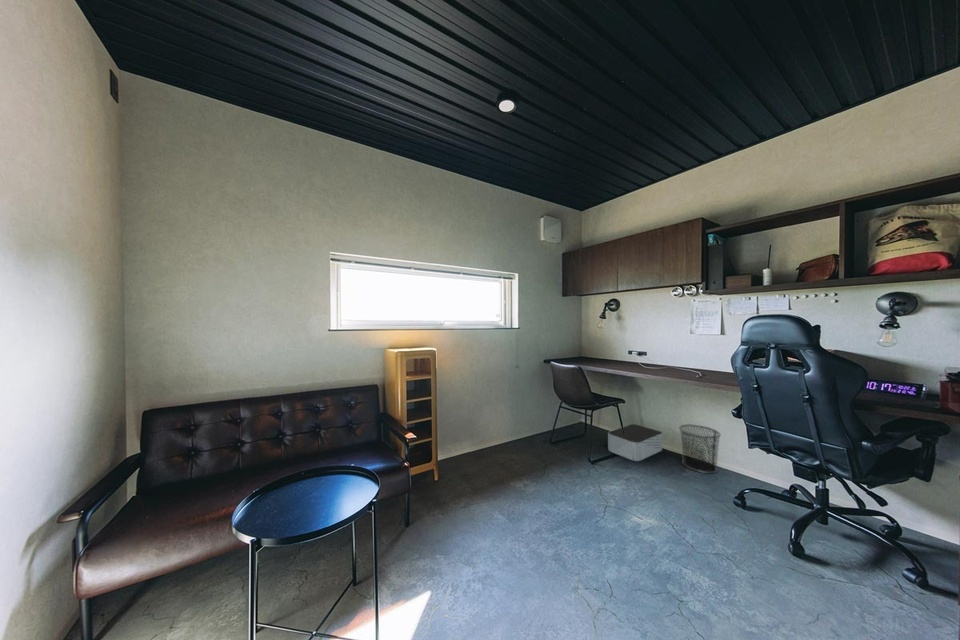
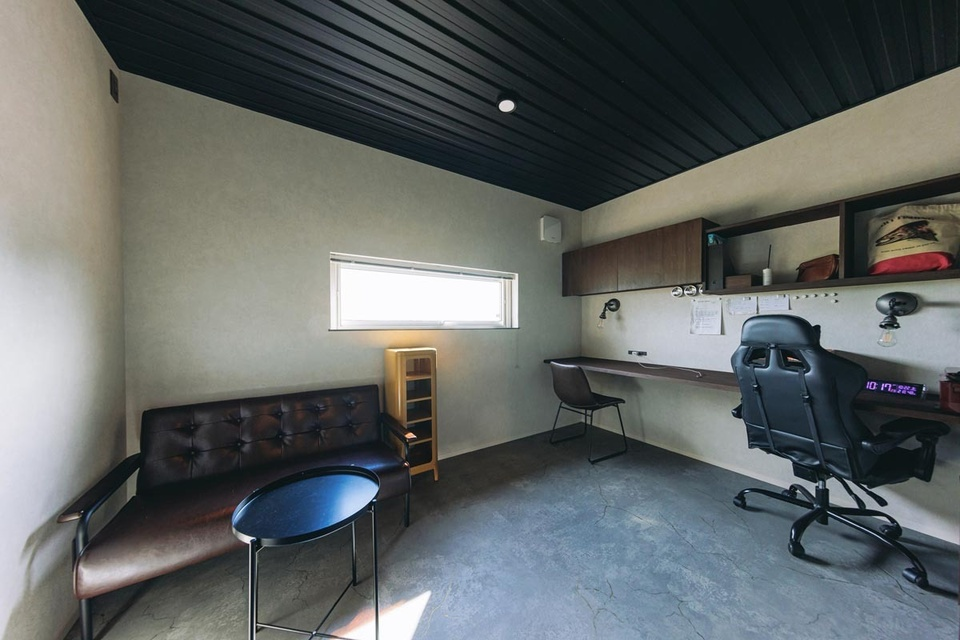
- storage bin [607,423,663,462]
- waste bin [678,424,722,474]
